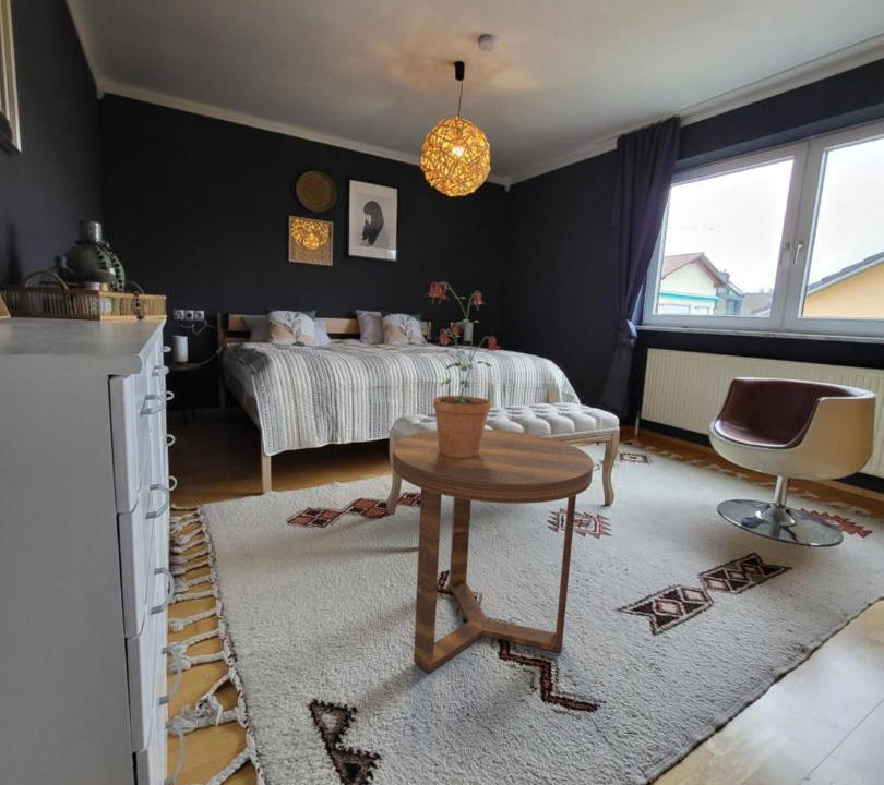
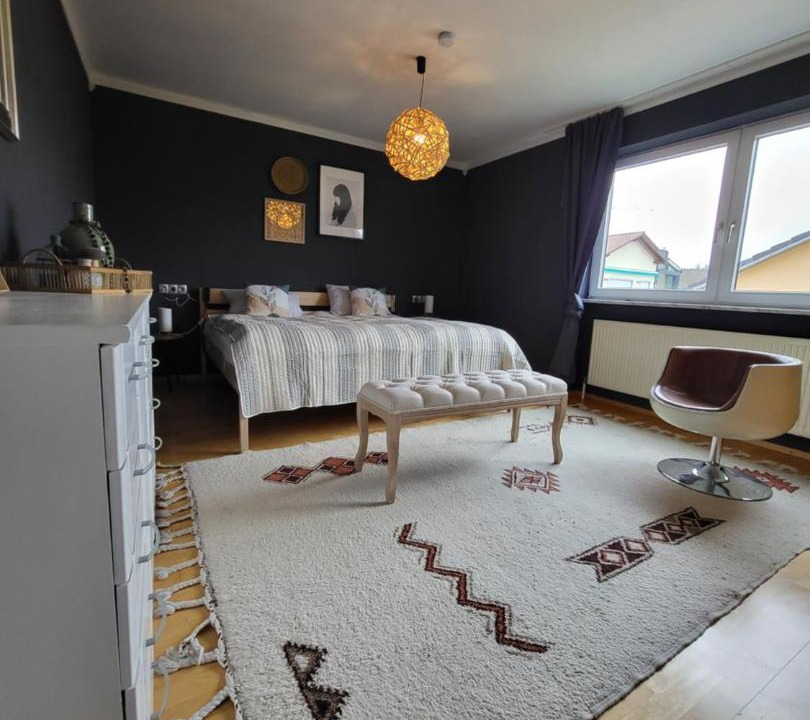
- potted plant [423,281,503,458]
- side table [392,428,595,674]
